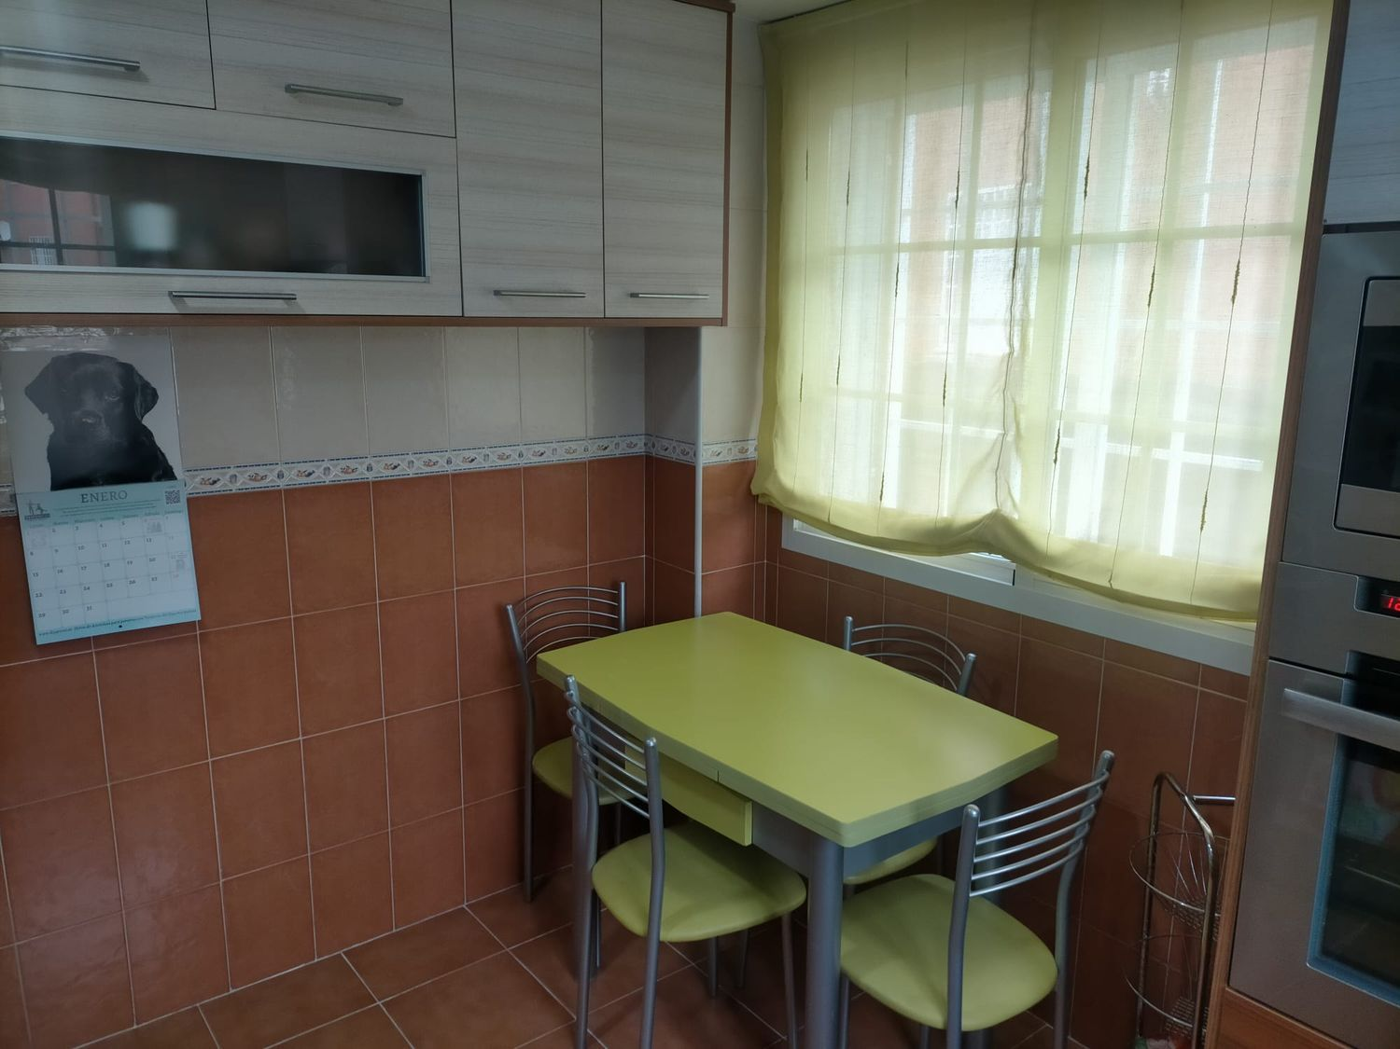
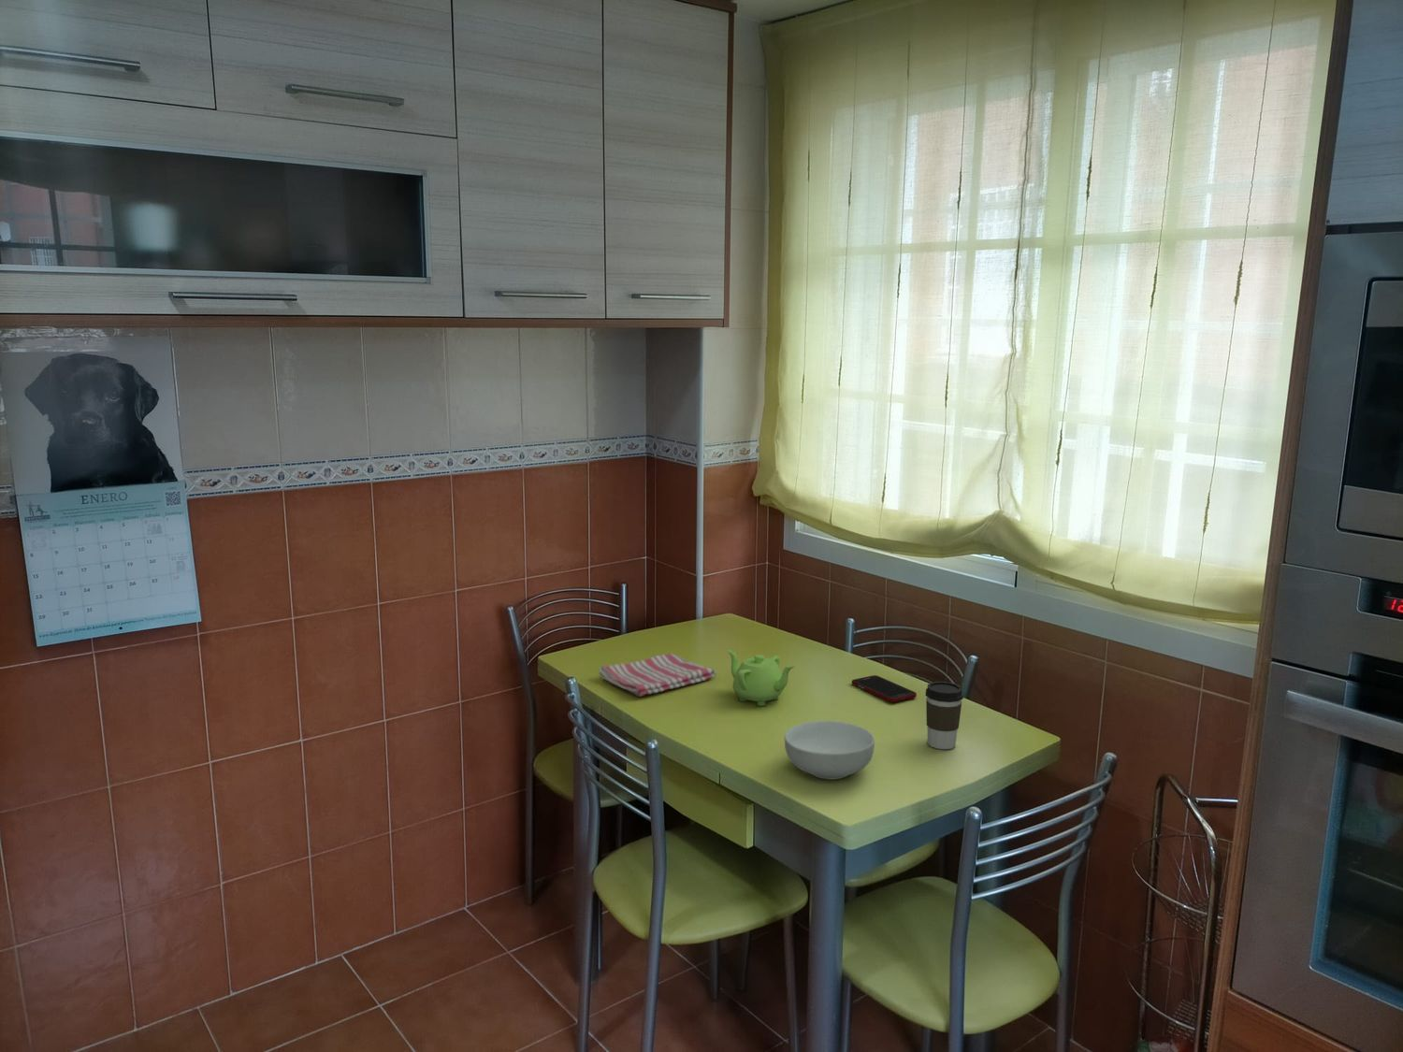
+ dish towel [599,653,717,697]
+ teapot [727,649,795,707]
+ cereal bowl [784,720,875,780]
+ coffee cup [925,681,964,750]
+ cell phone [851,674,918,703]
